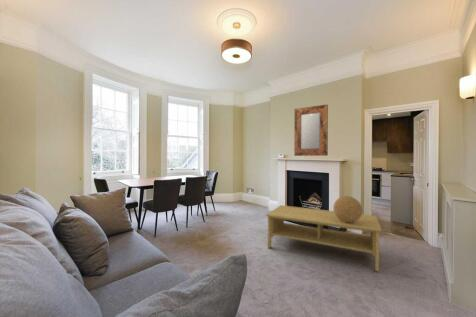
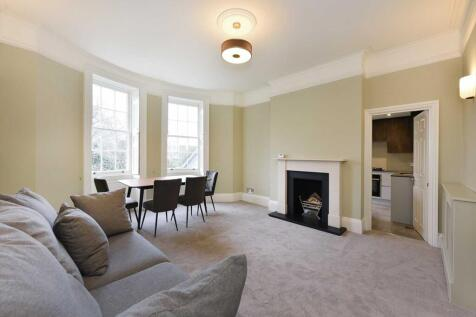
- coffee table [265,204,383,272]
- decorative sphere [332,195,363,223]
- home mirror [293,104,329,157]
